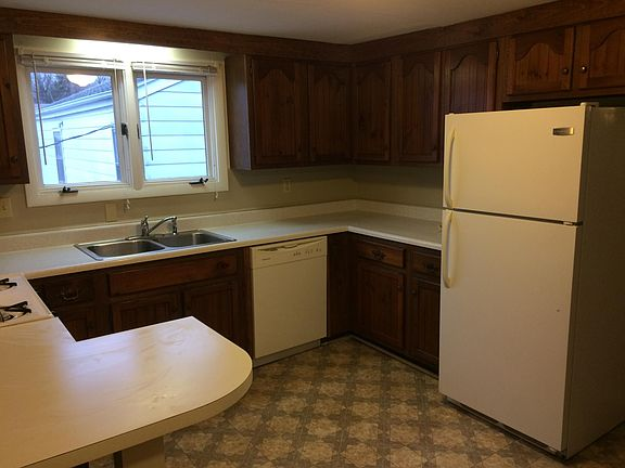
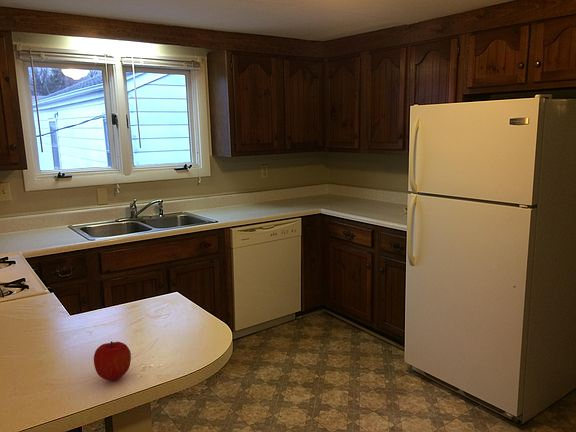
+ fruit [93,340,132,382]
